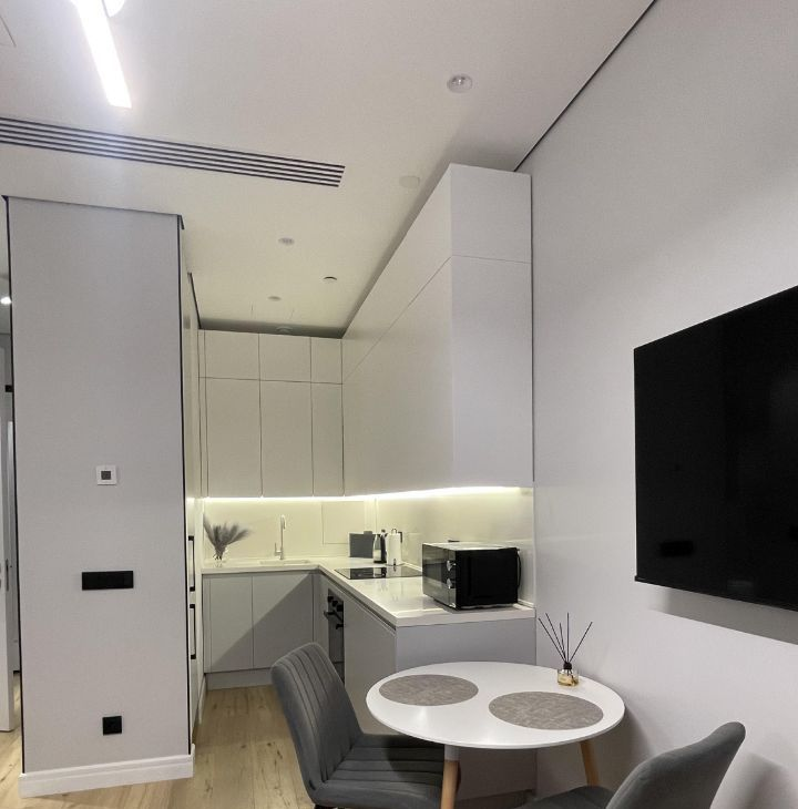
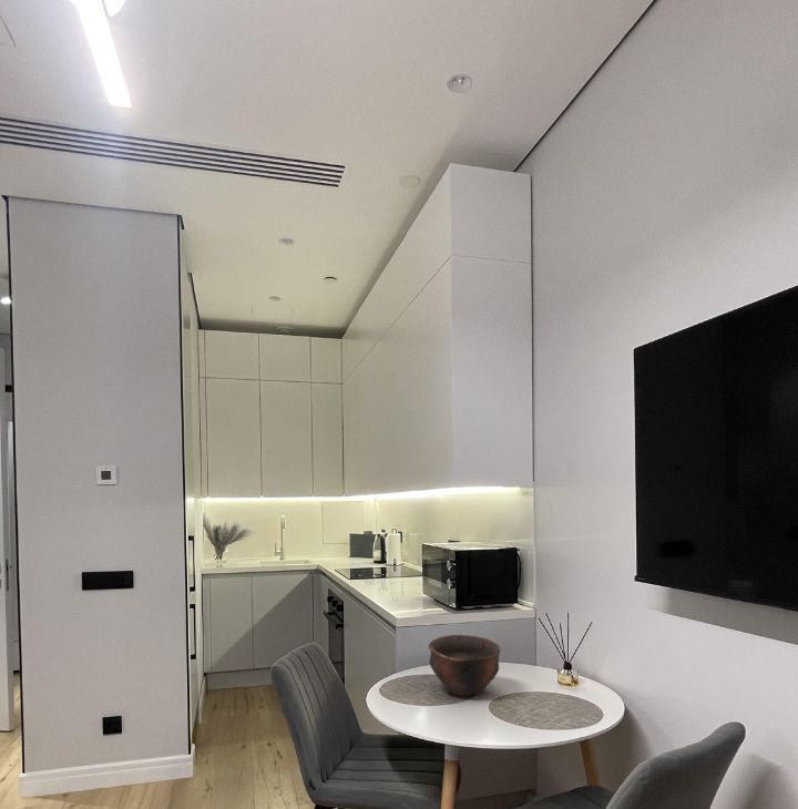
+ bowl [428,634,502,697]
